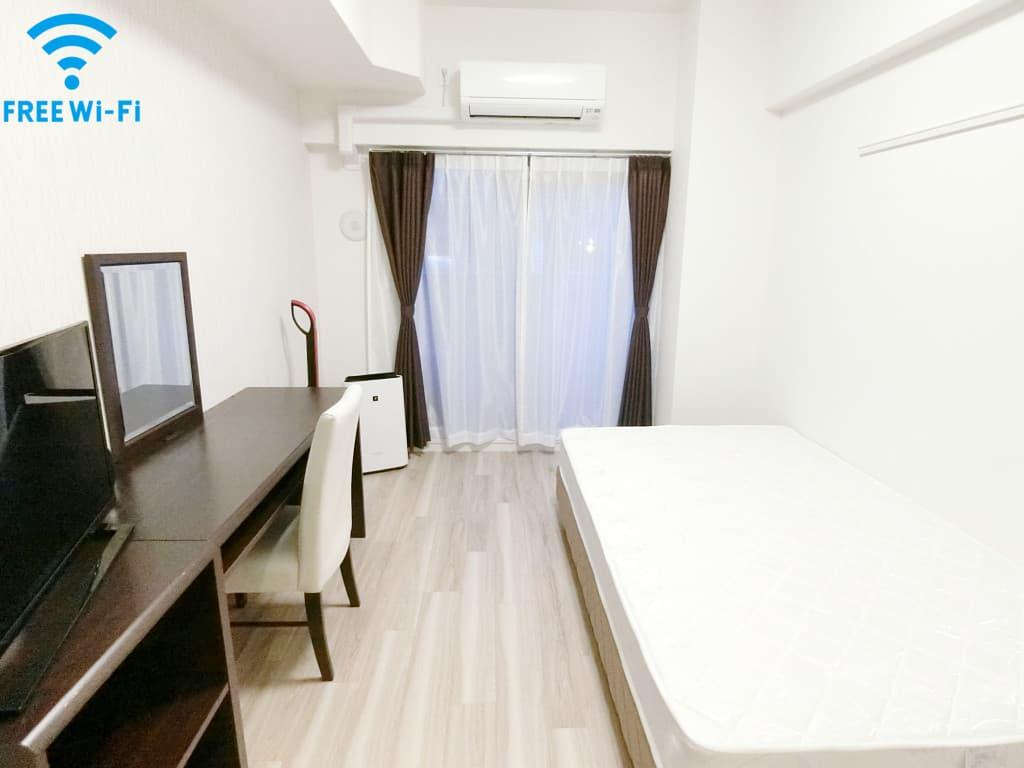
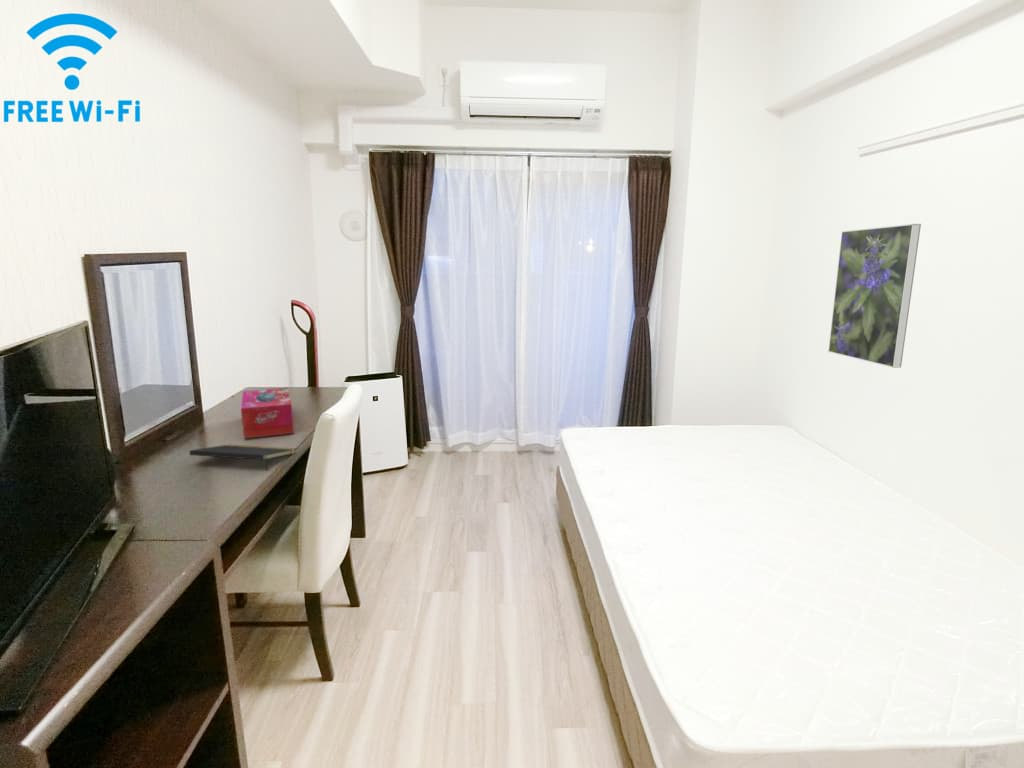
+ tissue box [240,387,295,439]
+ notepad [189,444,296,472]
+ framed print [827,223,922,369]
